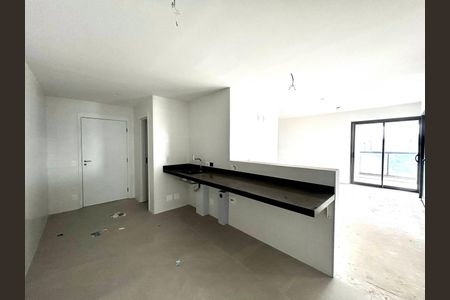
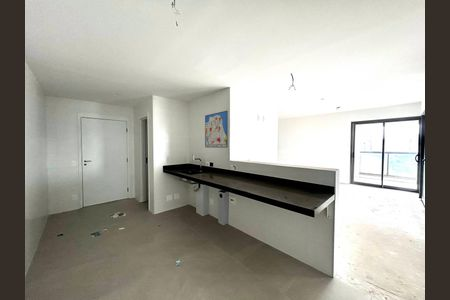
+ wall art [204,110,229,149]
